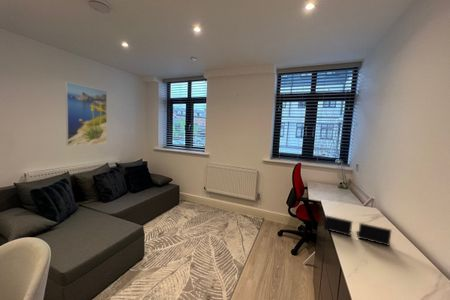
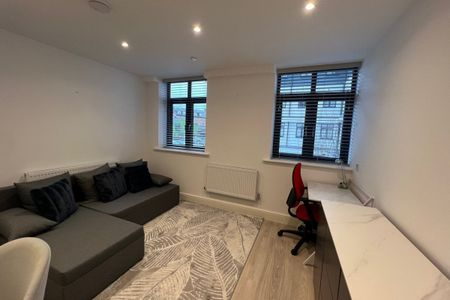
- laptop [323,214,393,247]
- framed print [64,81,108,147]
